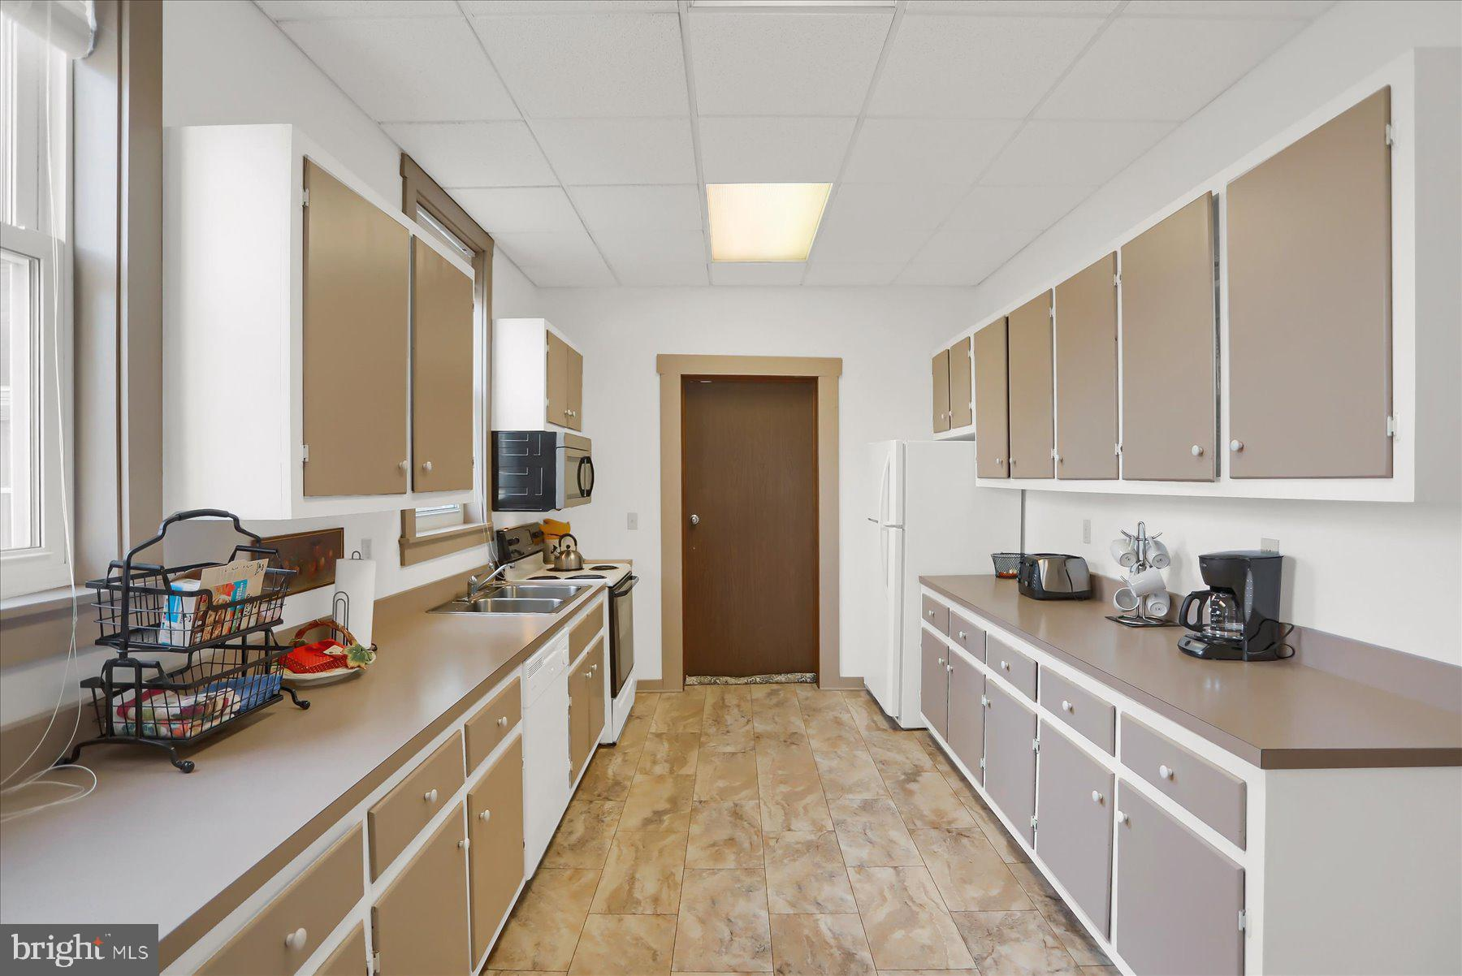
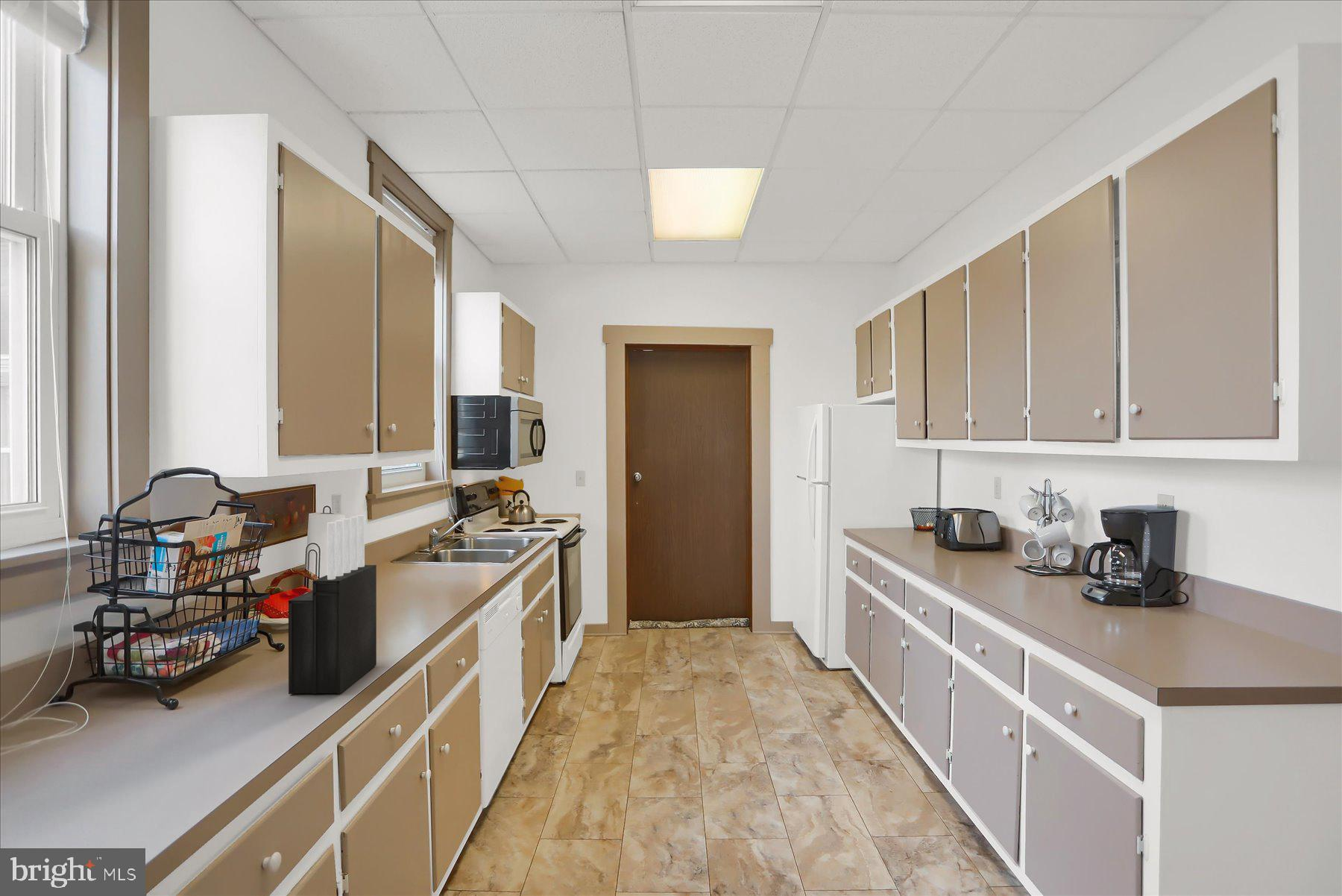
+ knife block [288,514,377,695]
